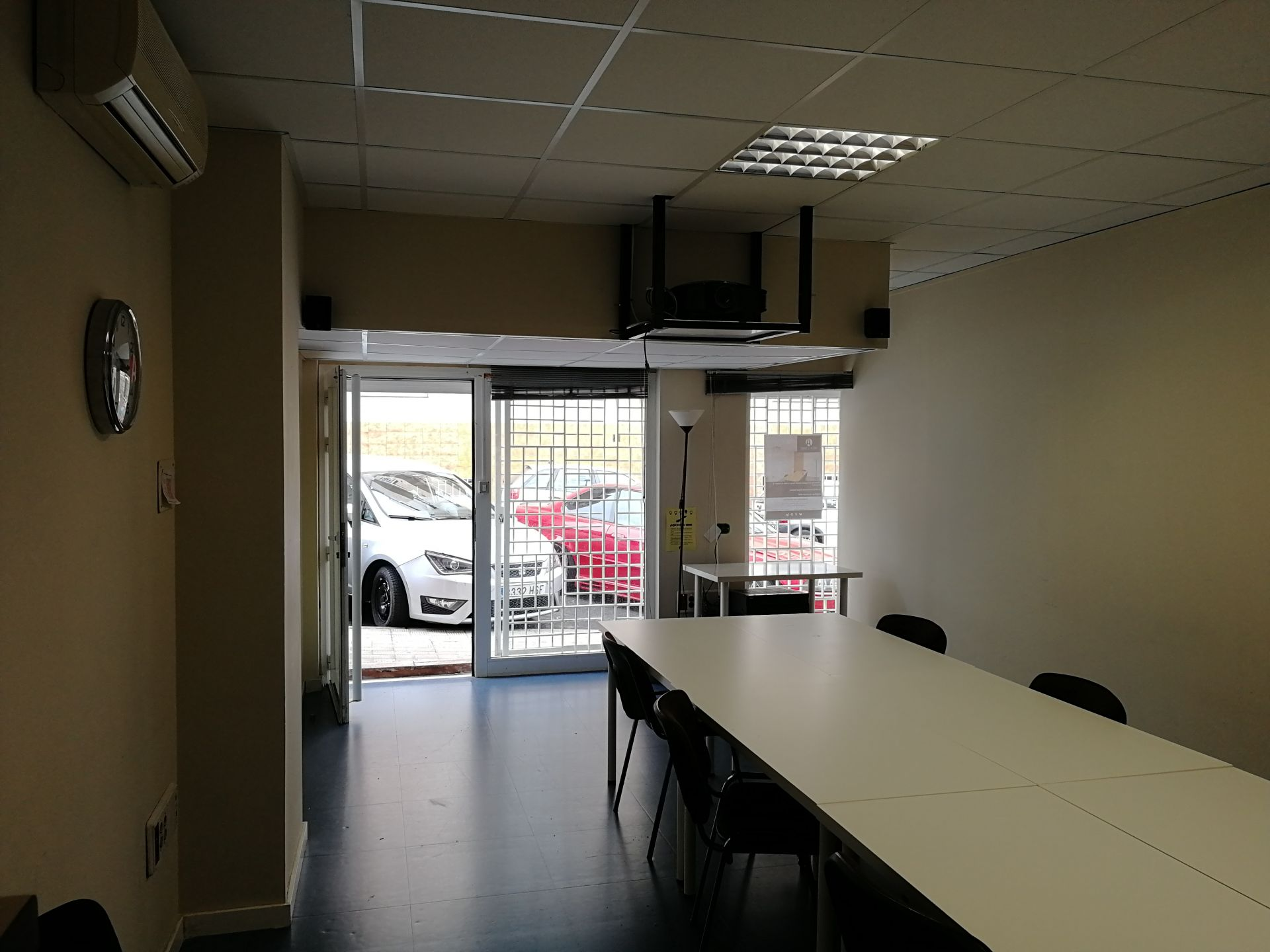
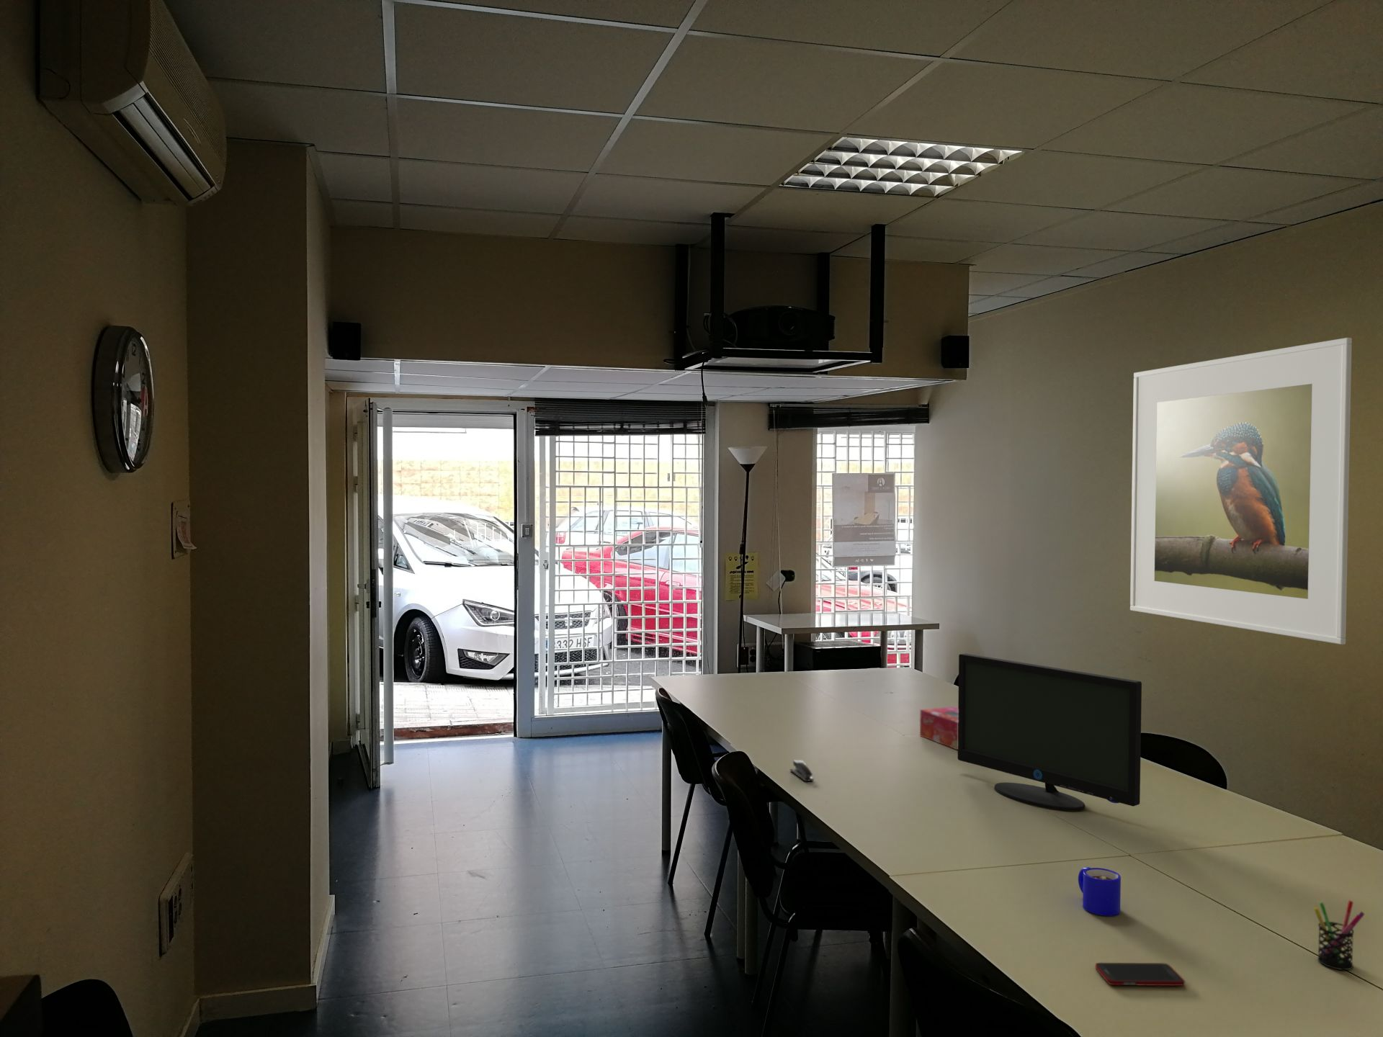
+ cell phone [1094,962,1186,987]
+ pen holder [1313,900,1364,971]
+ mug [1078,866,1122,917]
+ stapler [790,759,815,782]
+ monitor [957,654,1142,812]
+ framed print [1129,337,1353,645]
+ tissue box [919,706,958,751]
